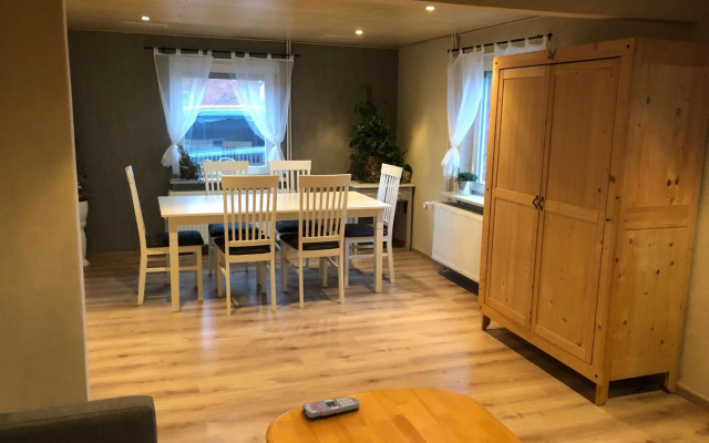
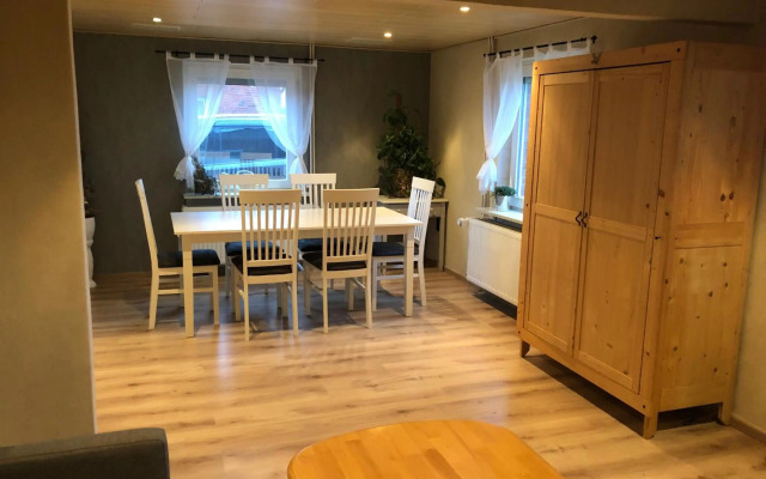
- remote control [301,395,361,420]
